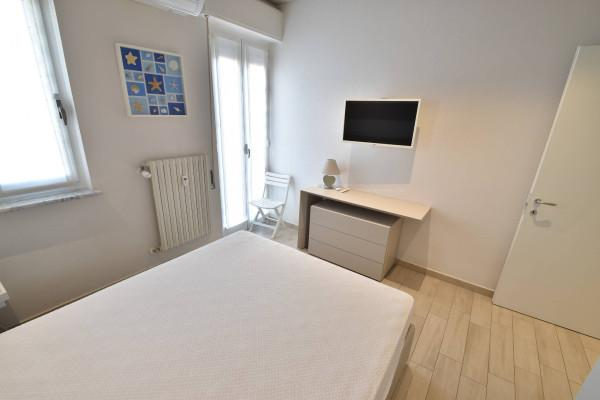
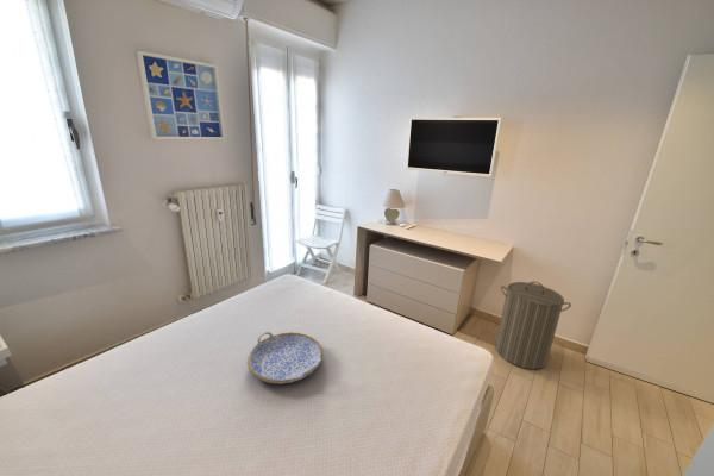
+ serving tray [246,331,324,384]
+ laundry hamper [494,281,572,370]
